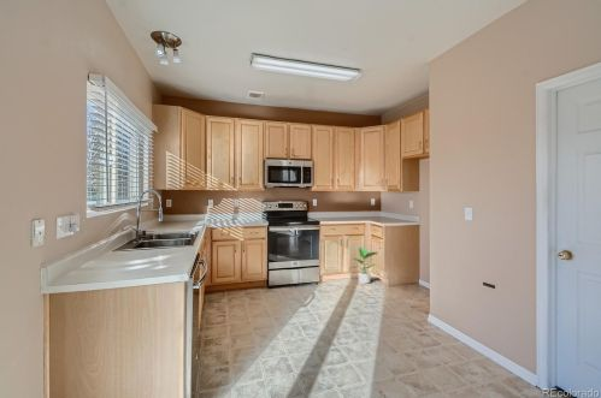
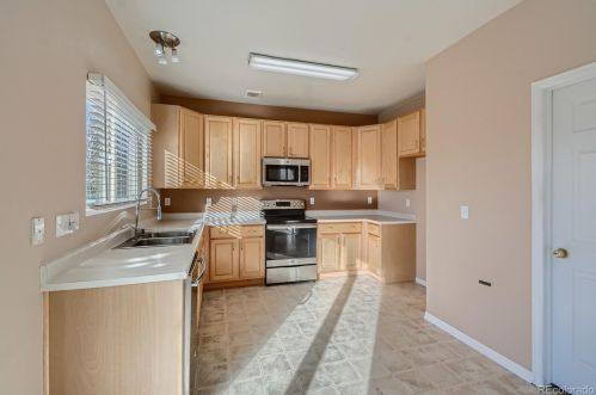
- potted plant [353,246,378,285]
